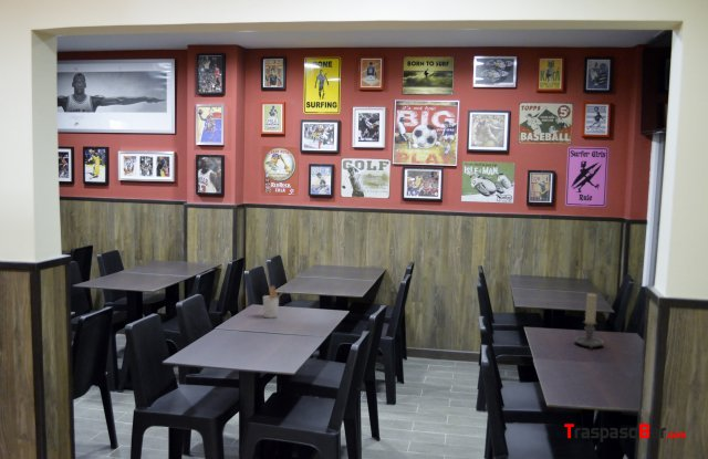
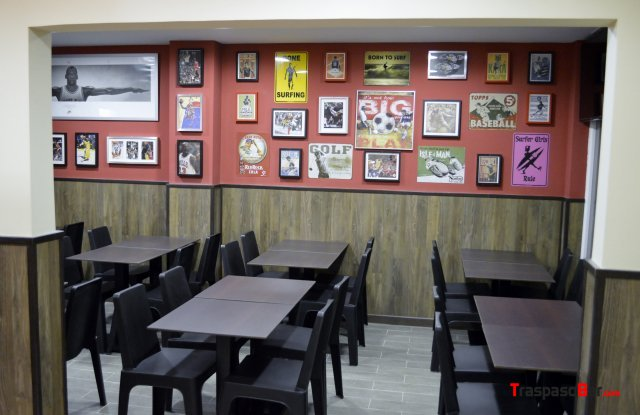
- utensil holder [262,284,288,319]
- candle holder [573,293,605,350]
